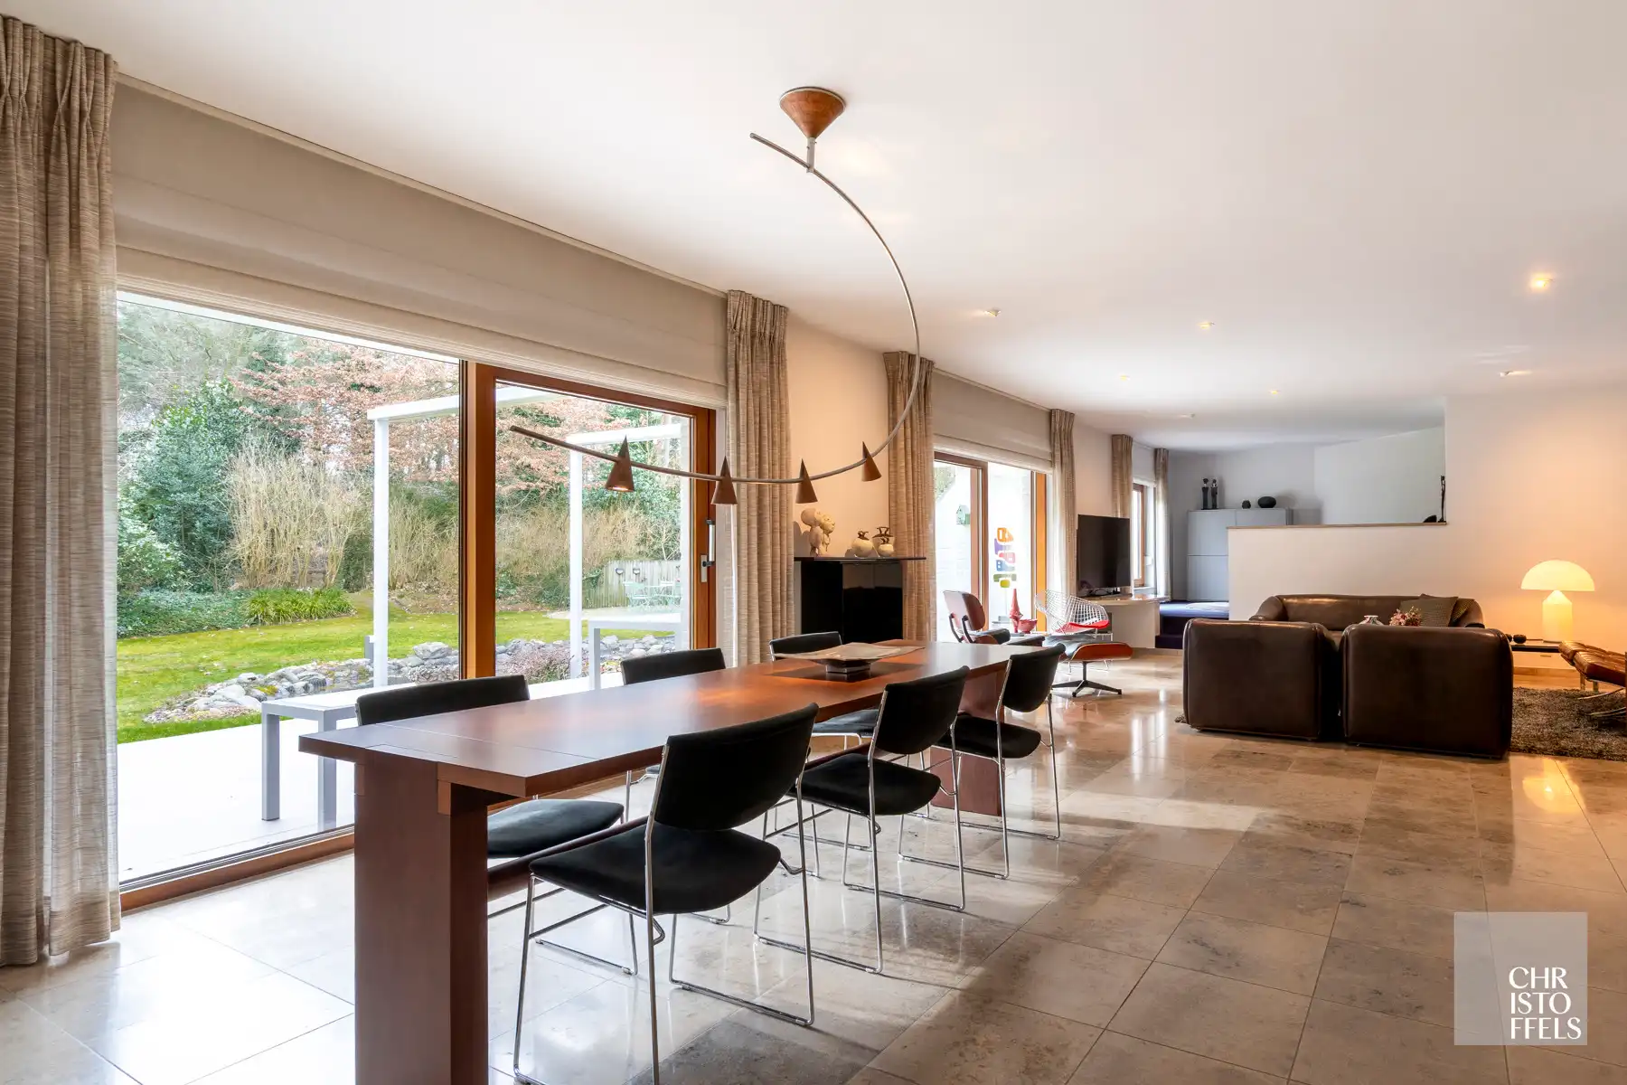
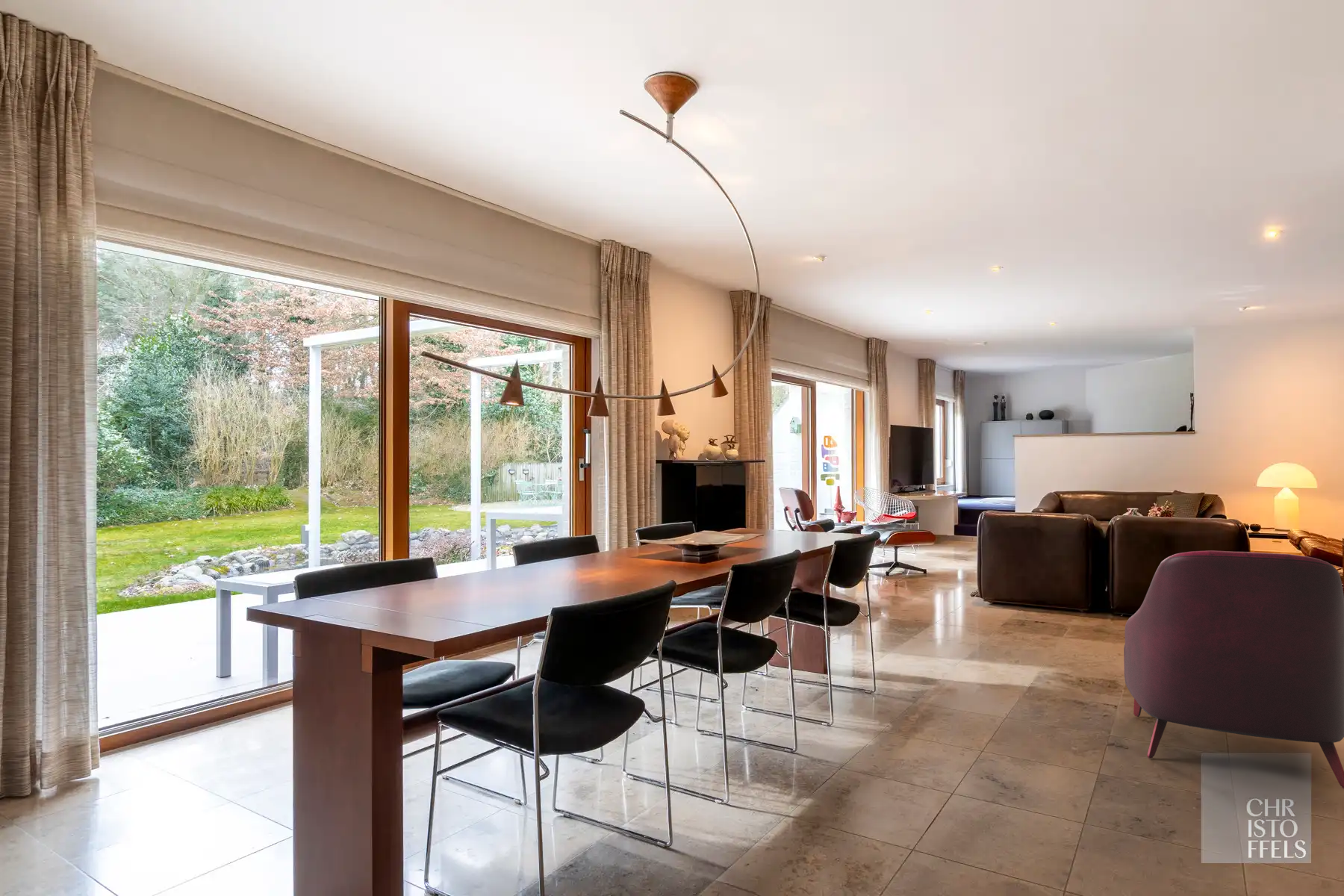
+ armchair [1123,550,1344,789]
